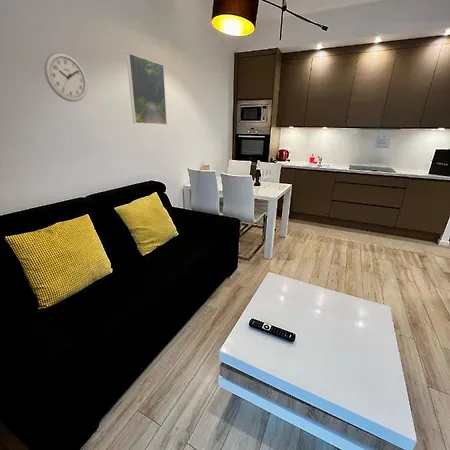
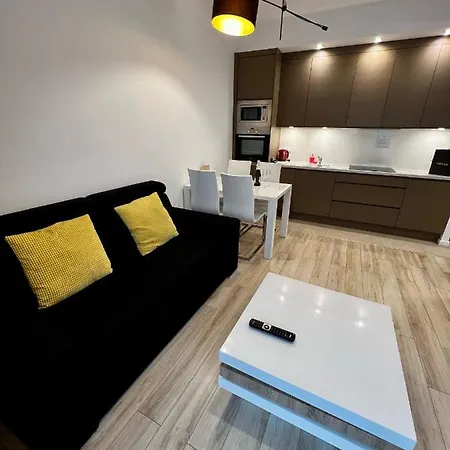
- wall clock [43,51,88,103]
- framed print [125,52,168,126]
